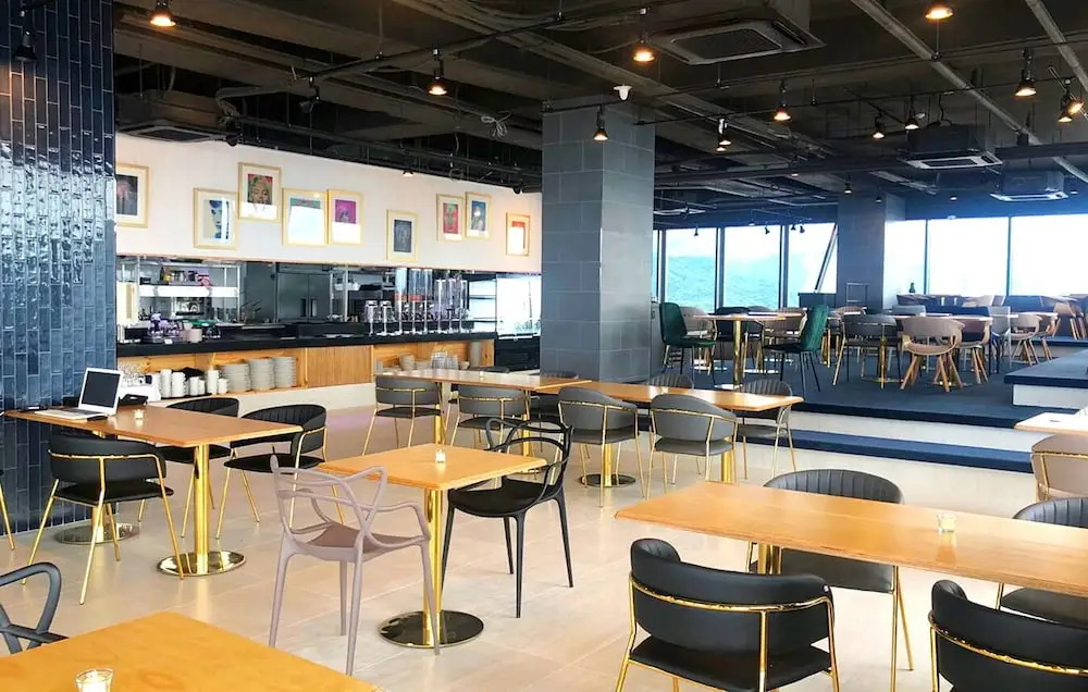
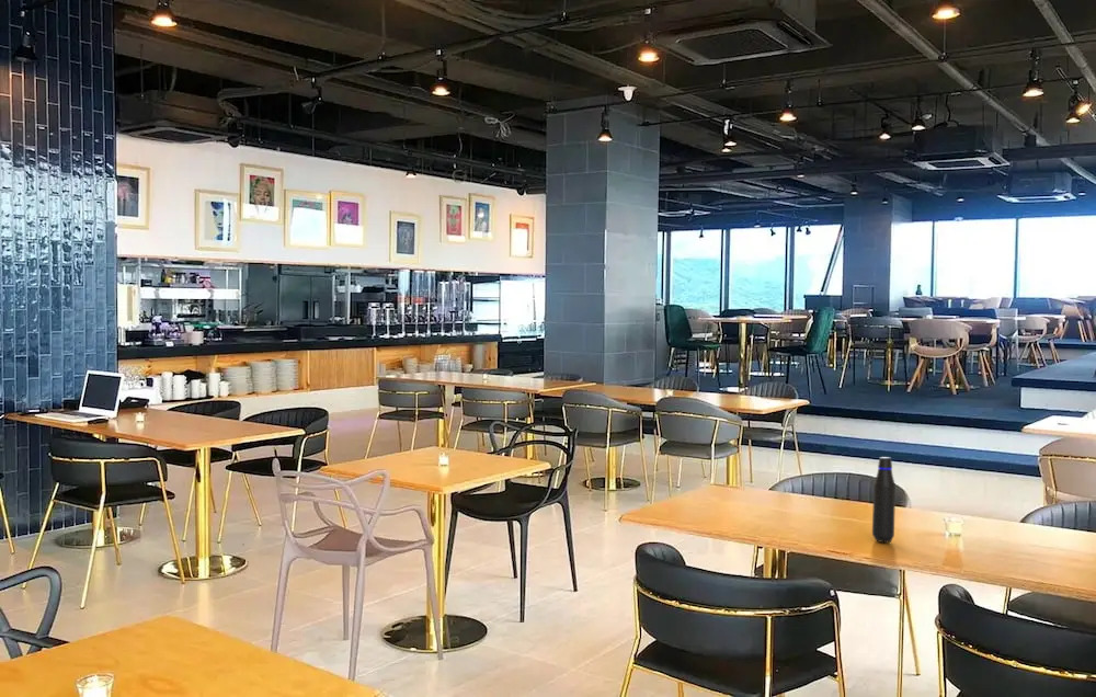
+ water bottle [871,456,897,544]
